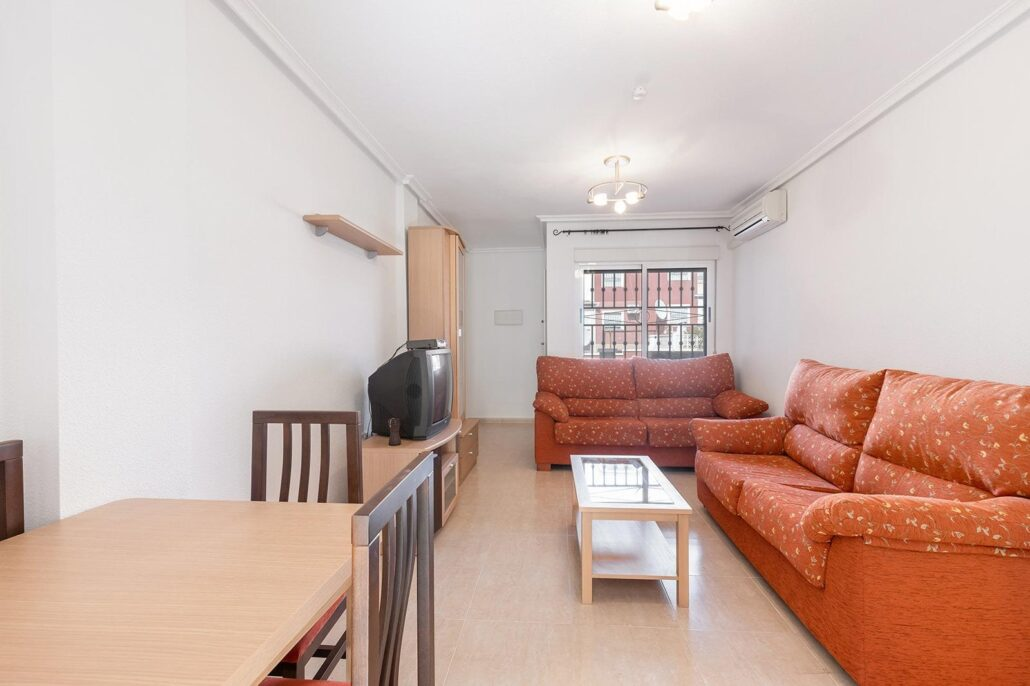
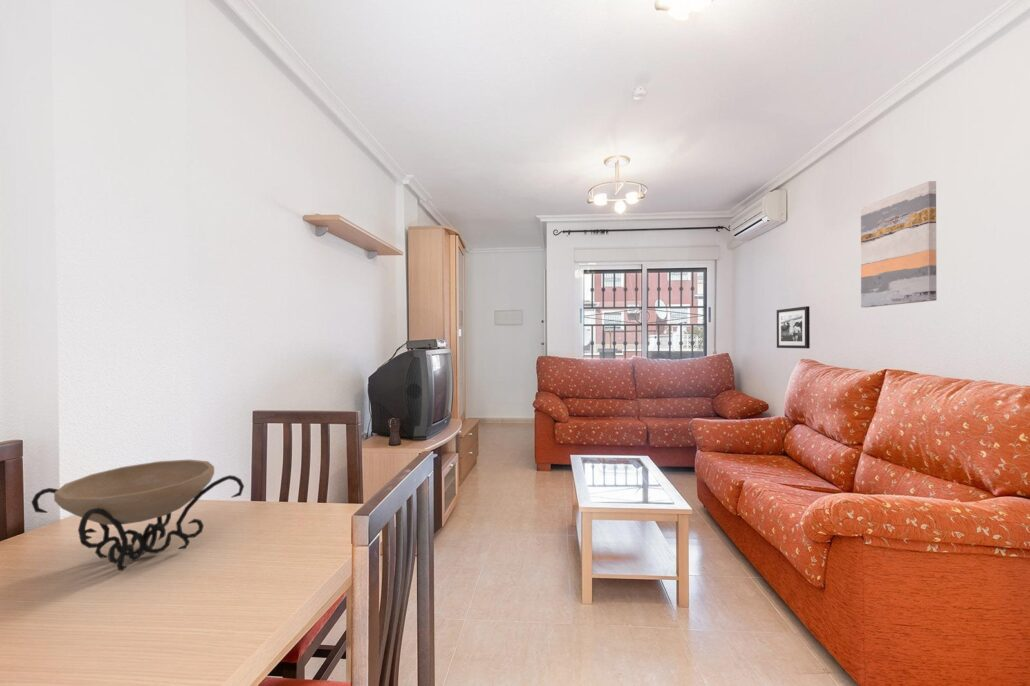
+ decorative bowl [30,459,245,572]
+ wall art [860,180,938,308]
+ picture frame [776,305,811,349]
